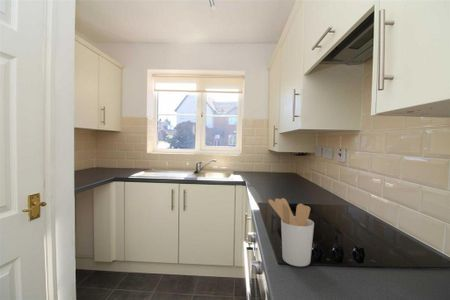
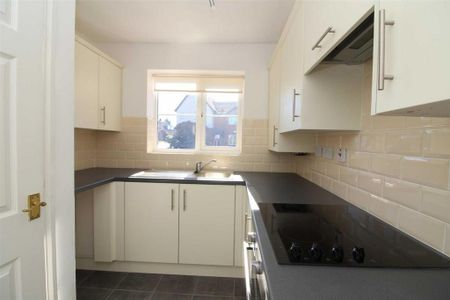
- utensil holder [267,197,315,267]
